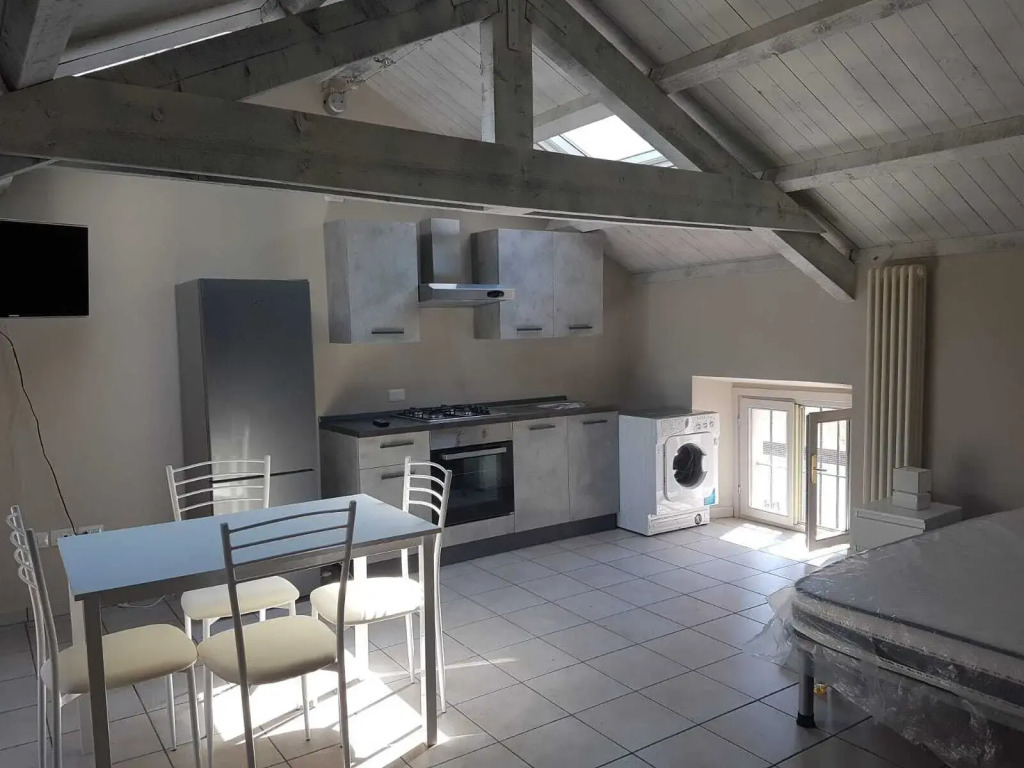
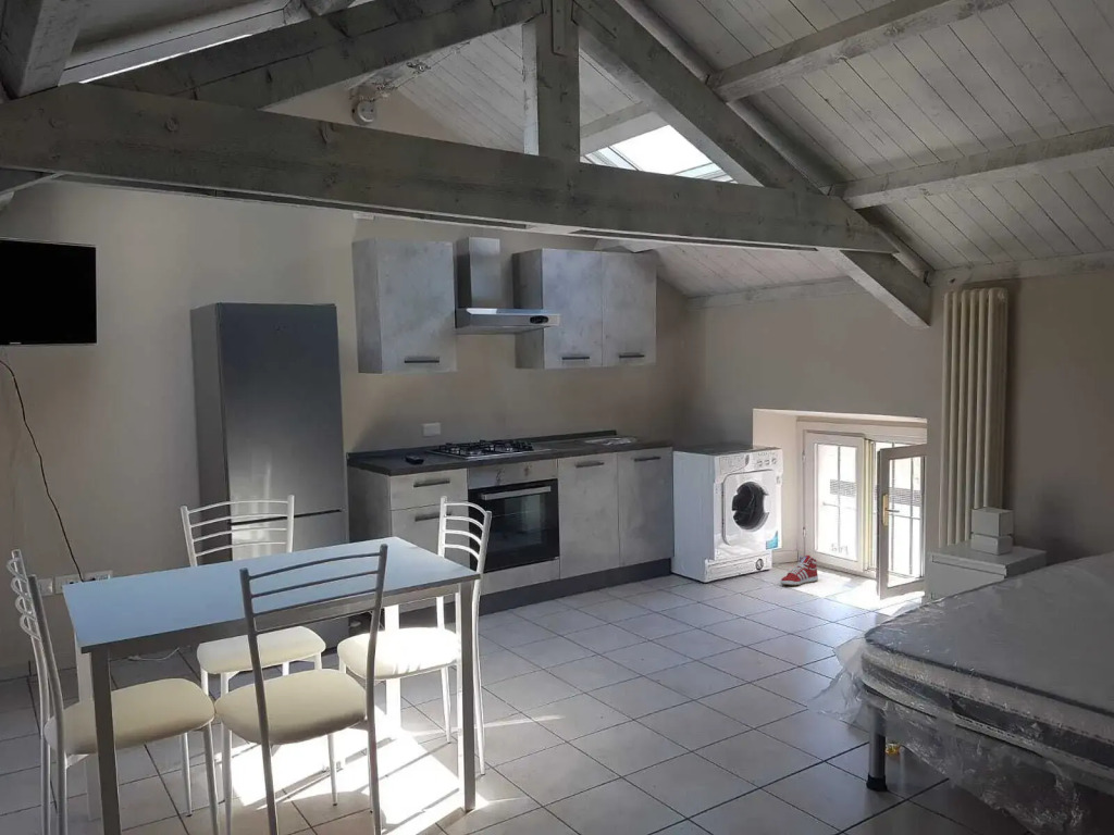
+ sneaker [780,554,819,586]
